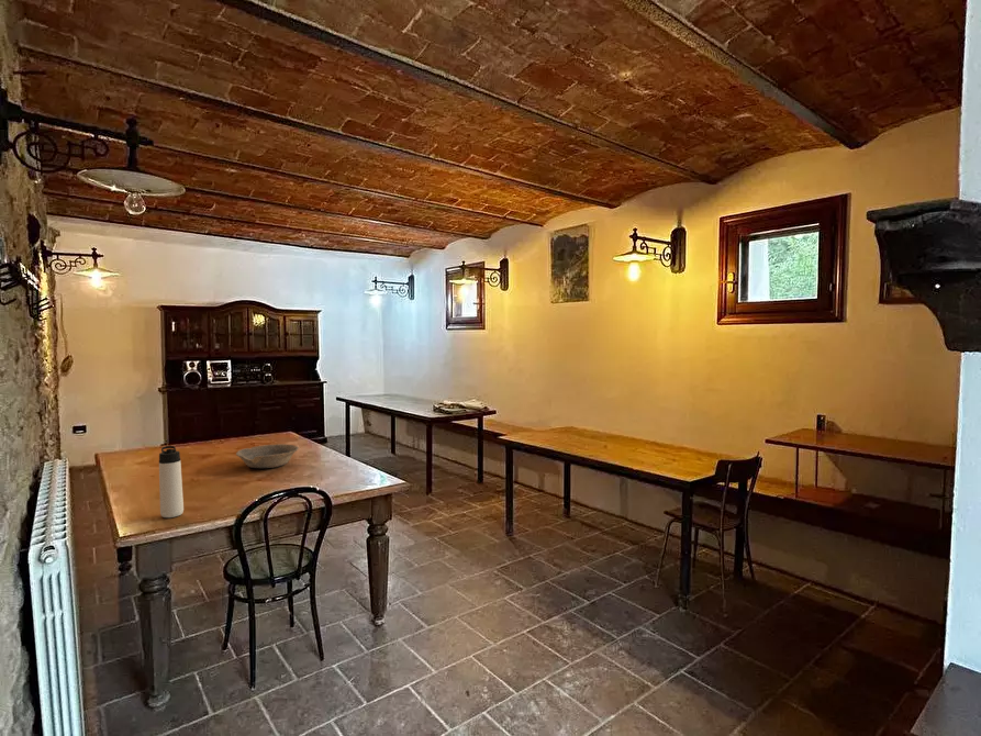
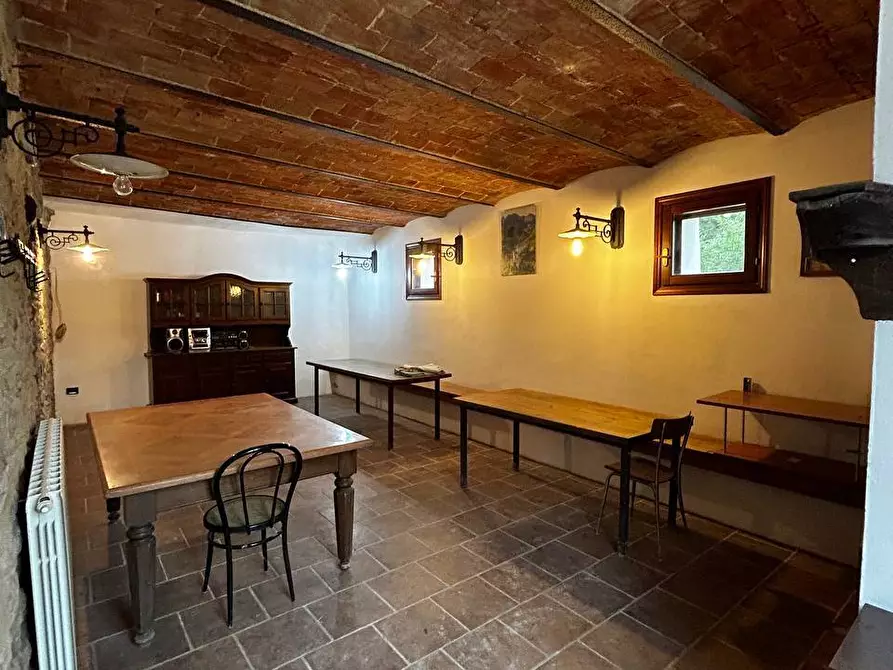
- thermos bottle [158,445,185,518]
- bowl [235,443,300,469]
